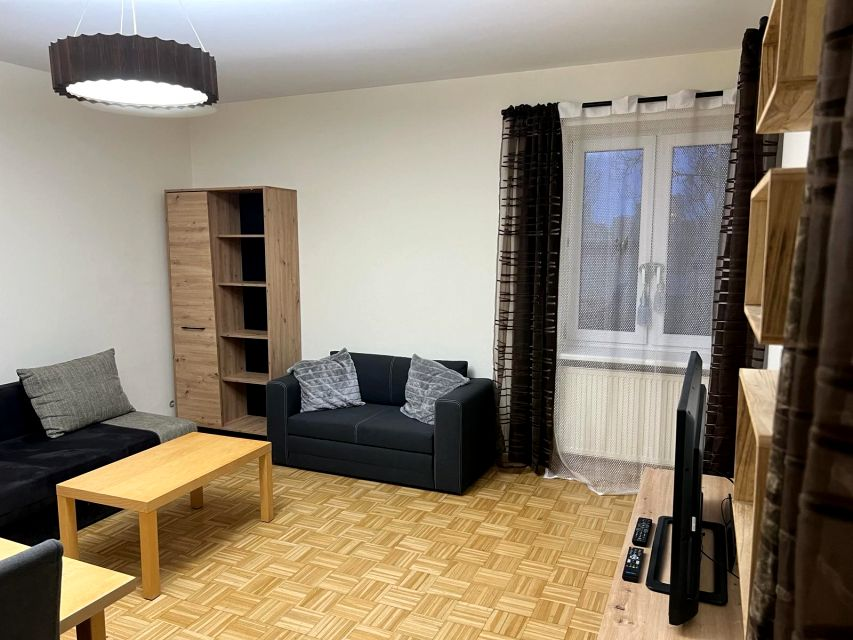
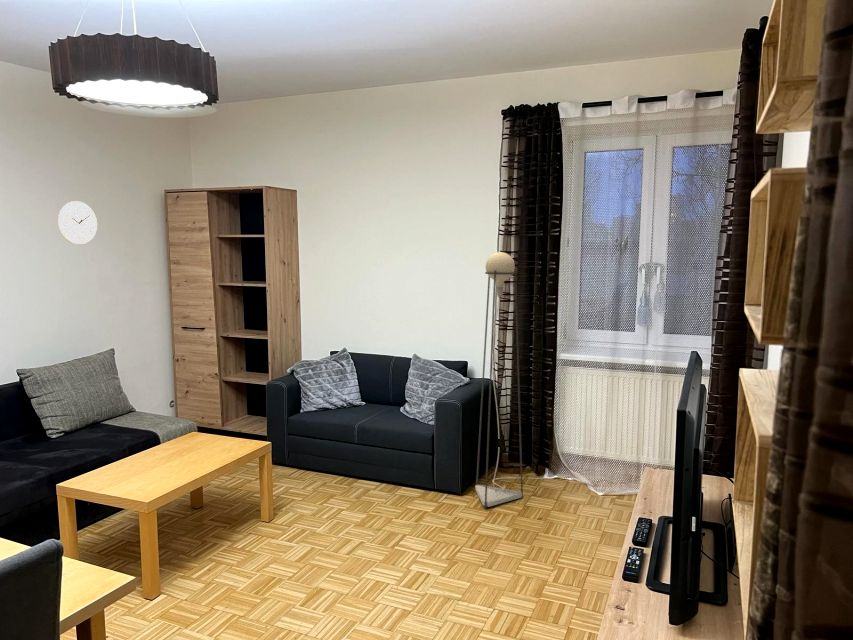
+ wall clock [57,200,98,246]
+ floor lamp [474,251,549,509]
